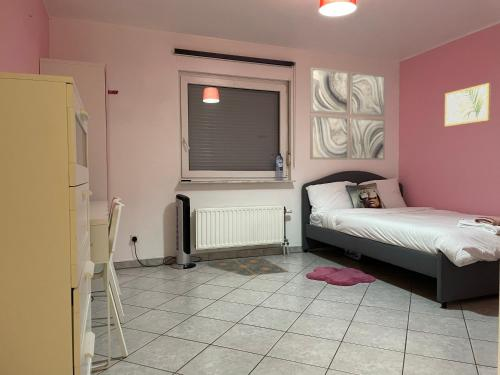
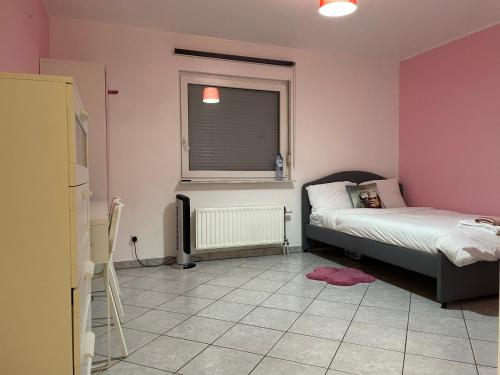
- bath mat [203,256,288,277]
- wall art [309,66,386,161]
- wall art [444,82,492,128]
